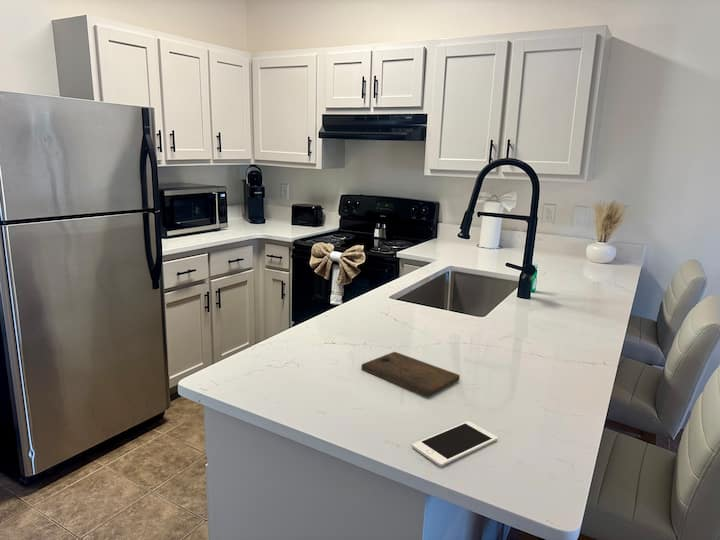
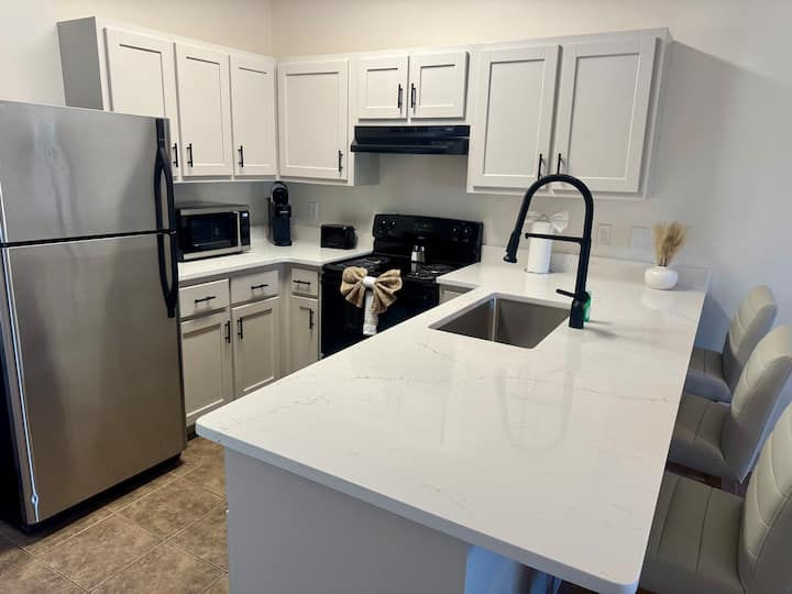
- cell phone [411,420,498,467]
- cutting board [360,351,461,398]
